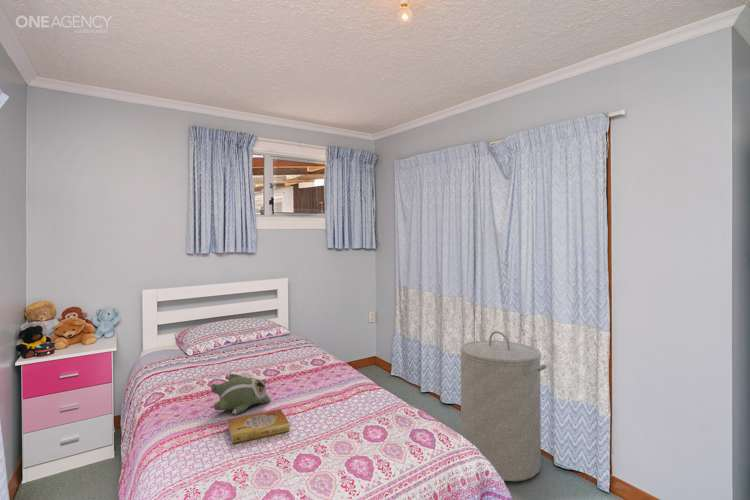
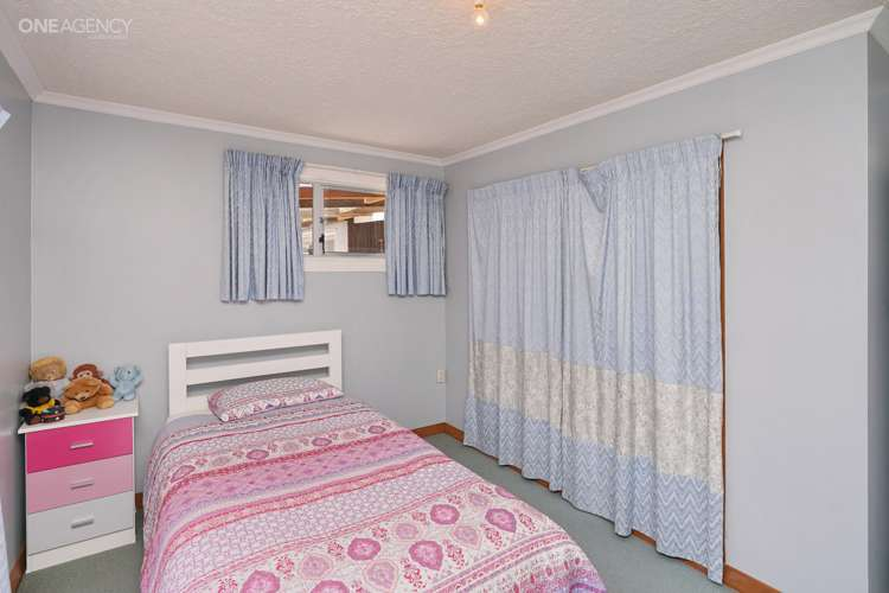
- laundry hamper [459,330,547,482]
- book [227,408,291,445]
- plush toy [210,373,272,415]
